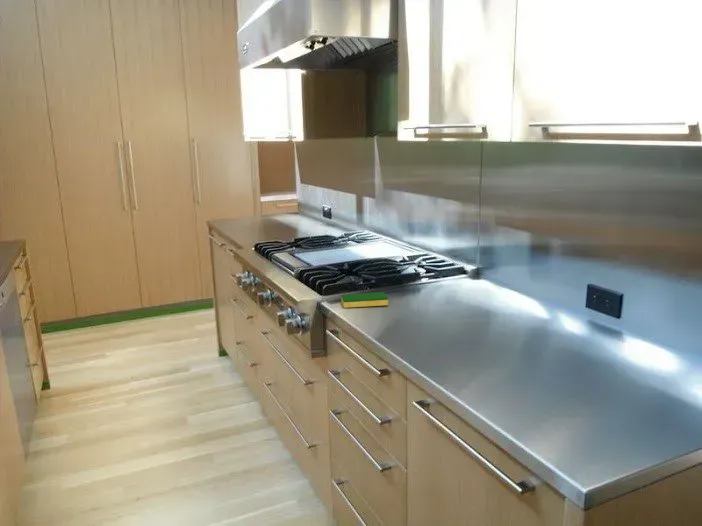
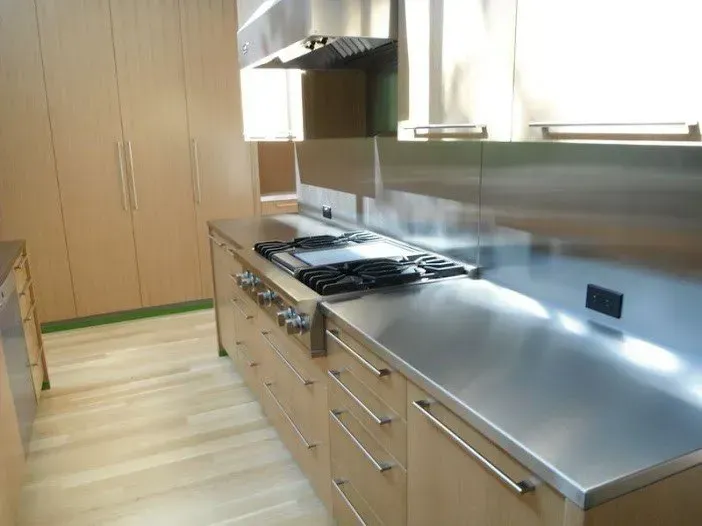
- dish sponge [340,291,389,309]
